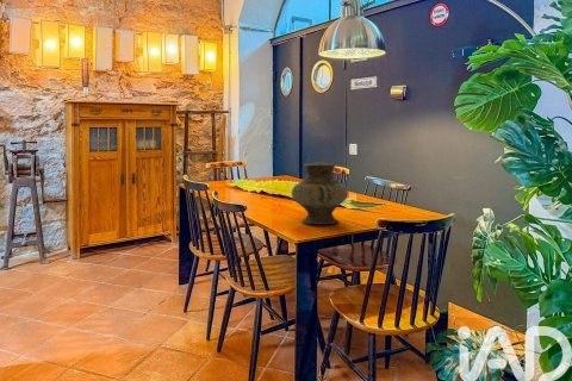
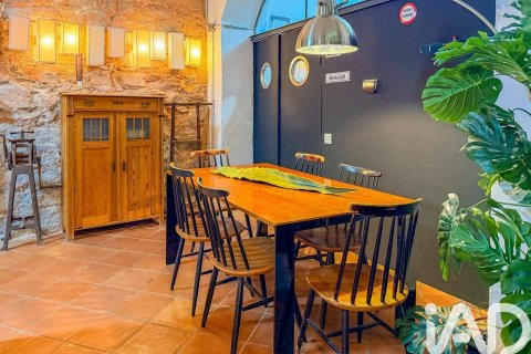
- vase [291,161,349,225]
